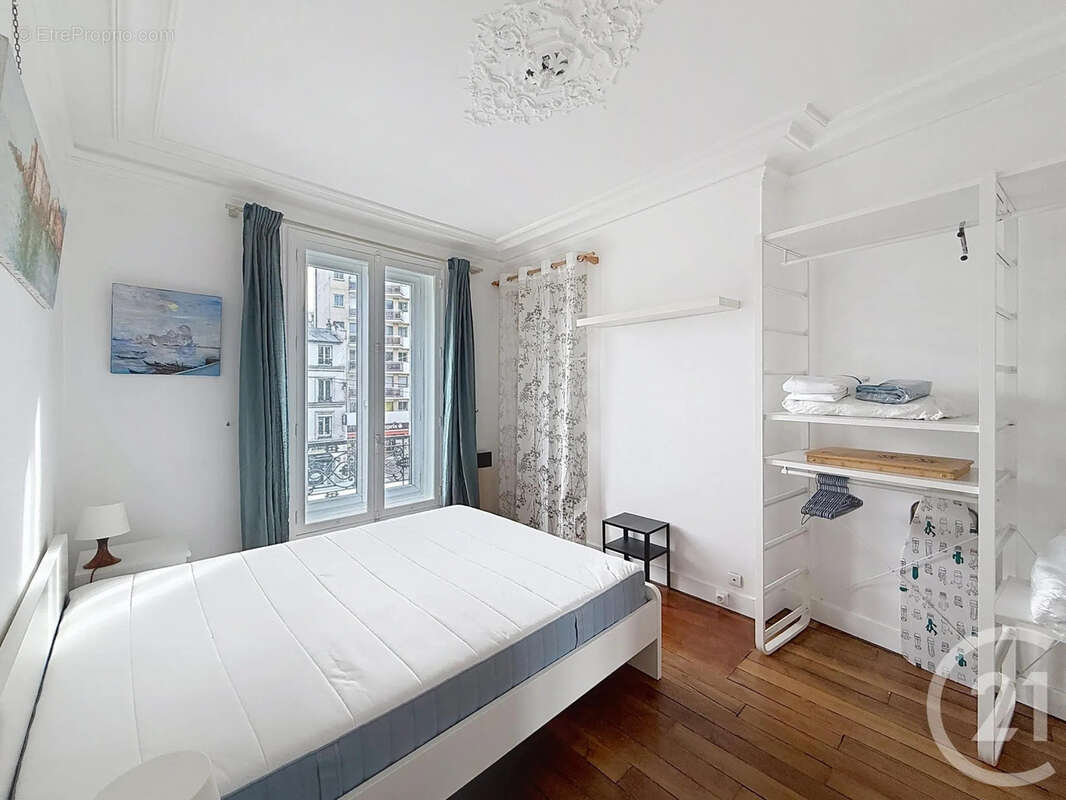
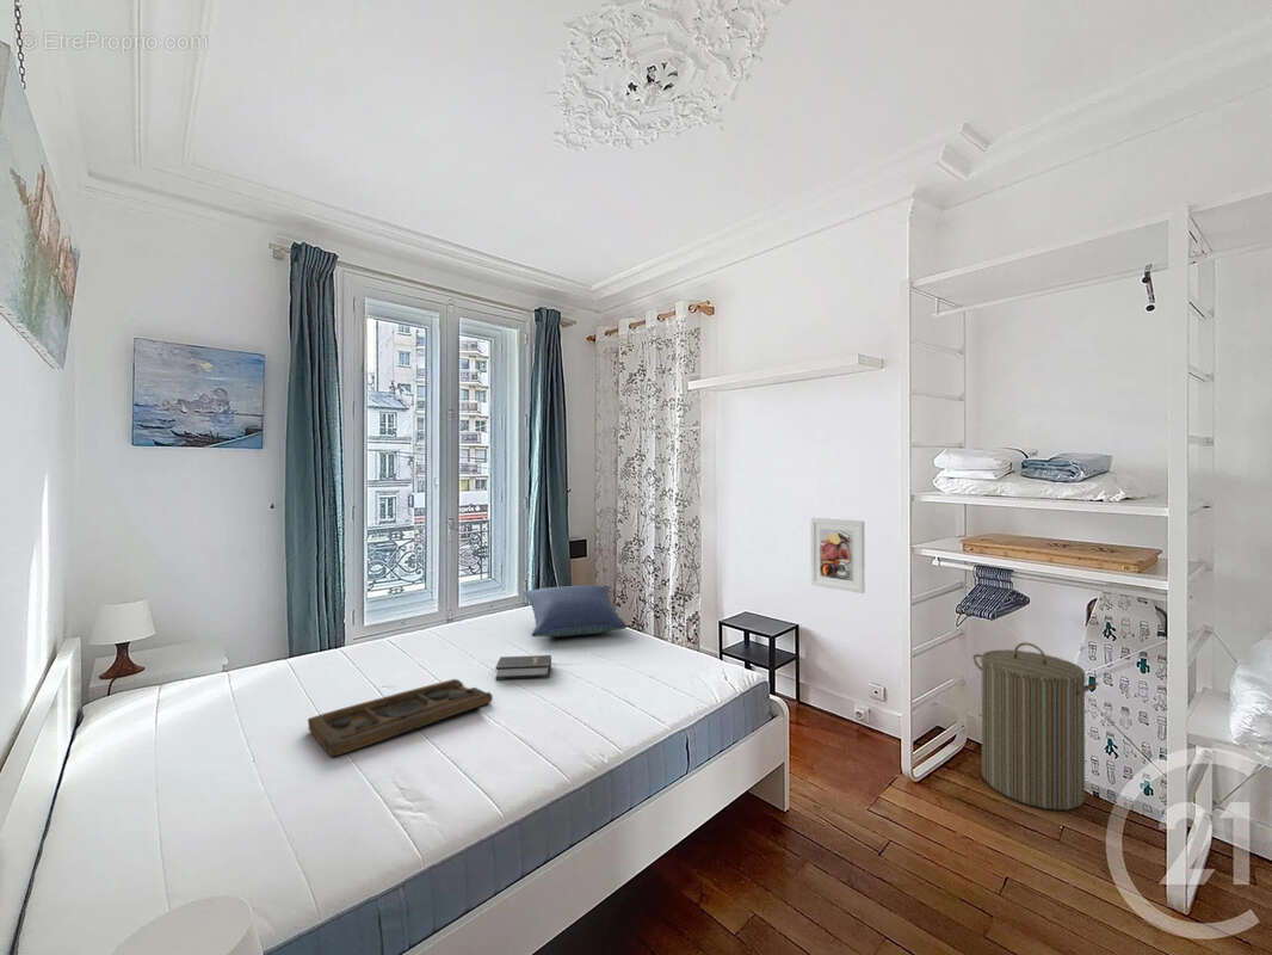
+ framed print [809,517,866,594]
+ laundry hamper [971,641,1099,811]
+ hardback book [494,654,552,680]
+ decorative tray [307,678,494,758]
+ pillow [524,584,628,637]
